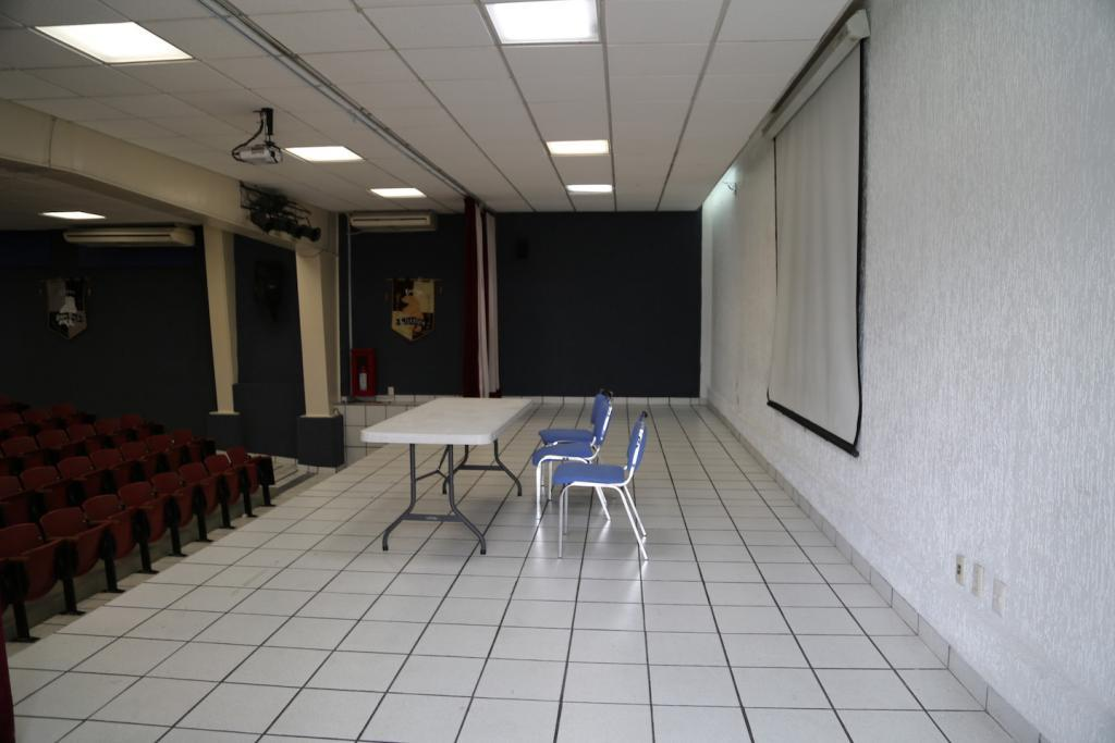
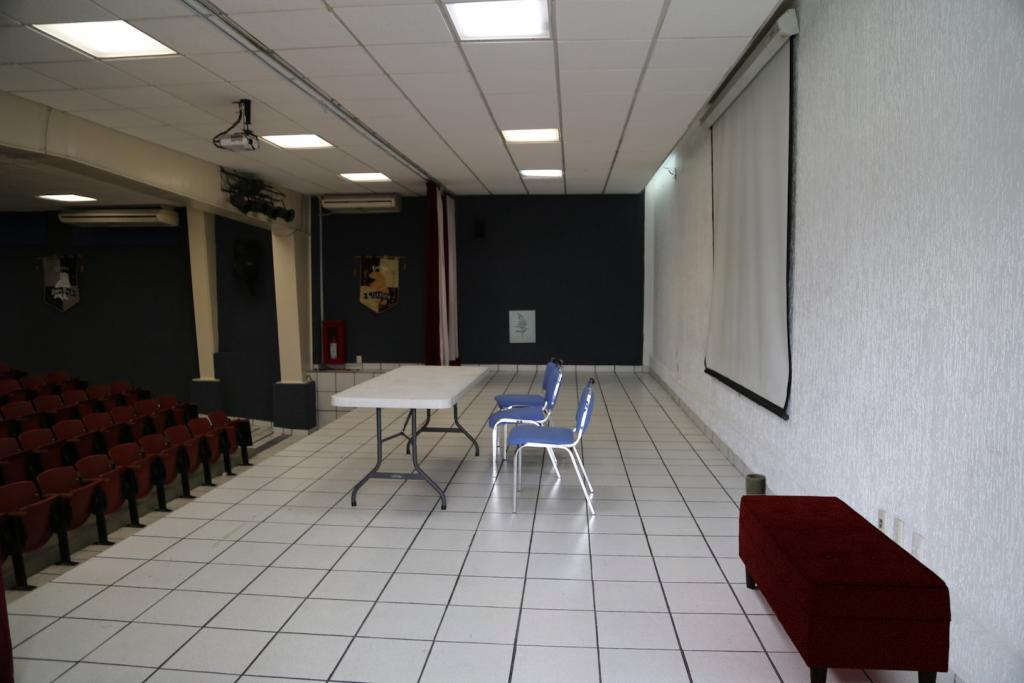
+ plant pot [745,473,767,495]
+ wall art [508,309,537,344]
+ bench [738,494,953,683]
